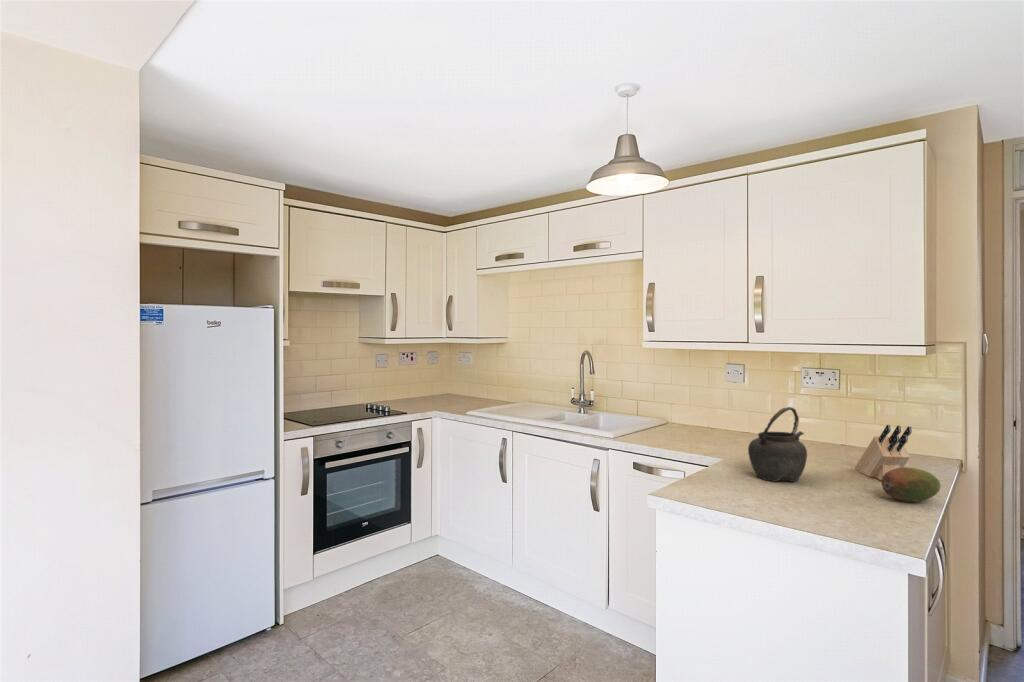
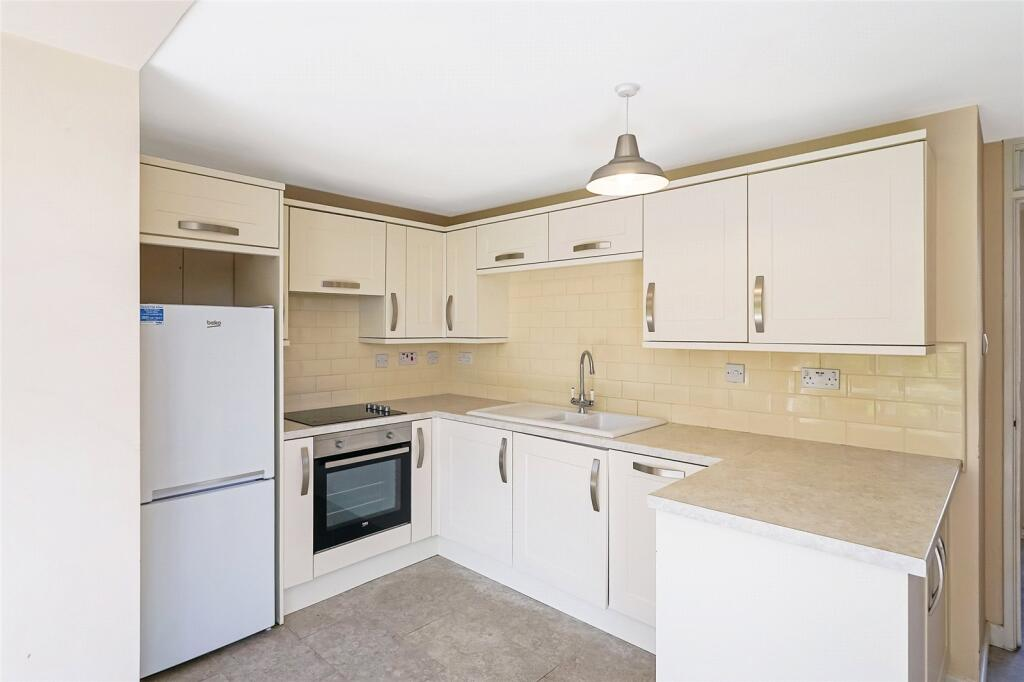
- fruit [880,466,942,503]
- knife block [854,424,913,481]
- kettle [747,406,808,483]
